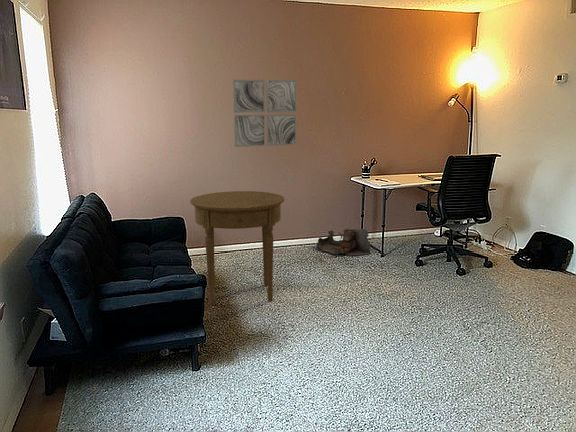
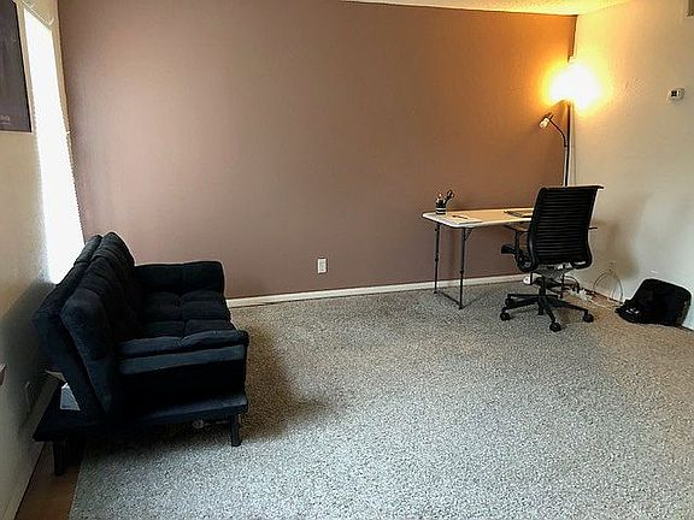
- bag [316,228,372,257]
- wall art [232,79,298,148]
- side table [189,190,285,306]
